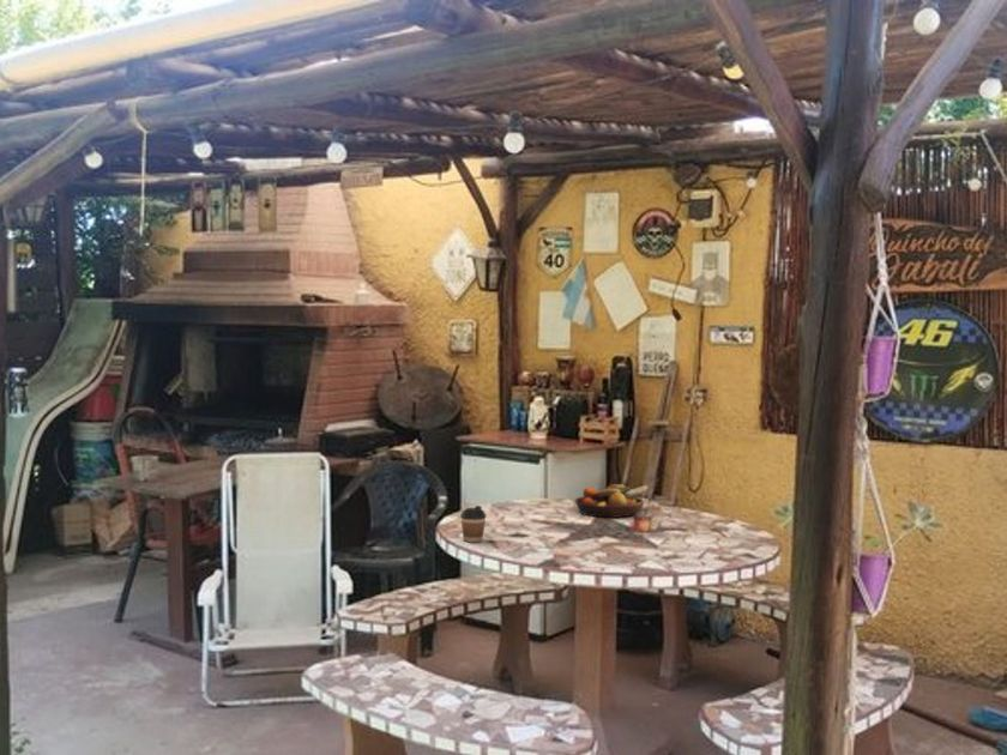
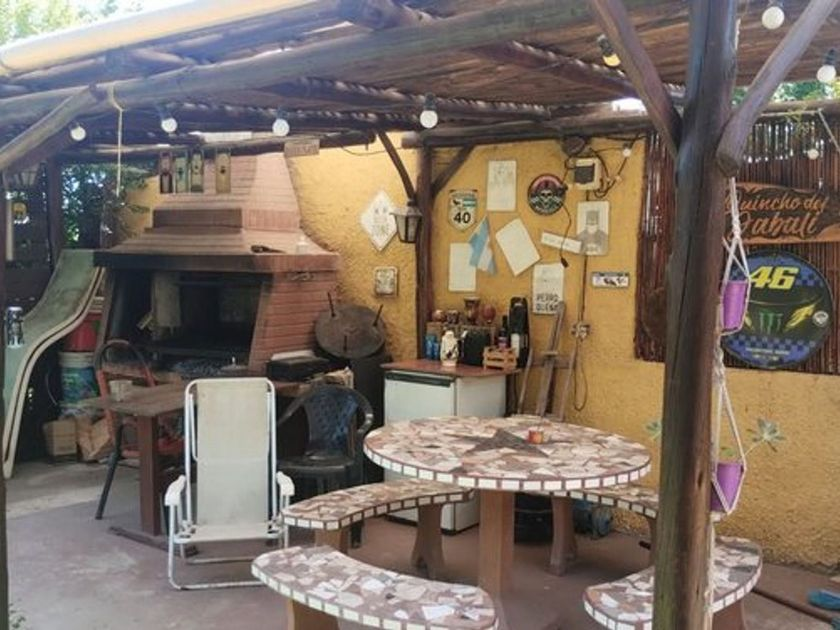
- coffee cup [459,505,488,544]
- fruit bowl [574,483,650,519]
